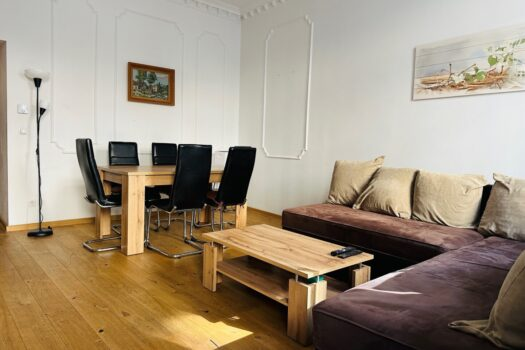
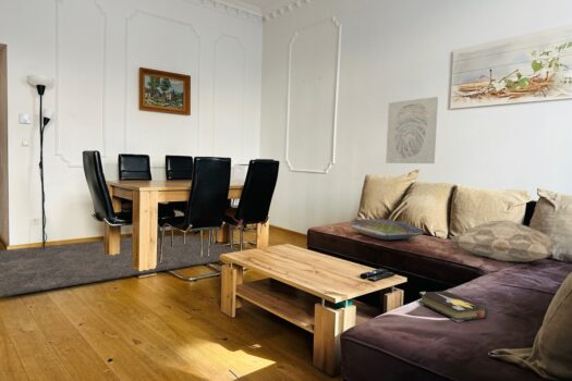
+ cushion [349,218,425,241]
+ decorative pillow [449,219,559,263]
+ hardback book [417,291,489,323]
+ rug [0,235,240,298]
+ wall art [385,96,439,164]
